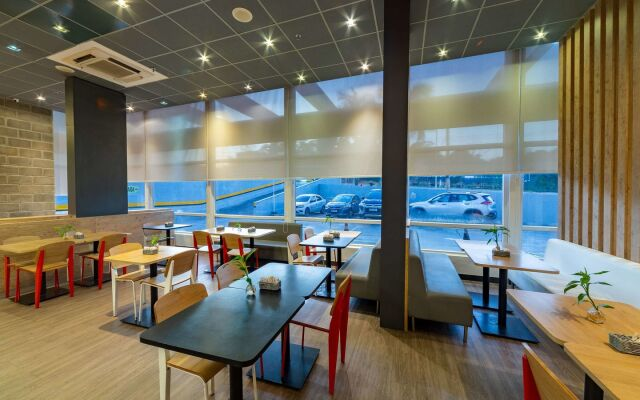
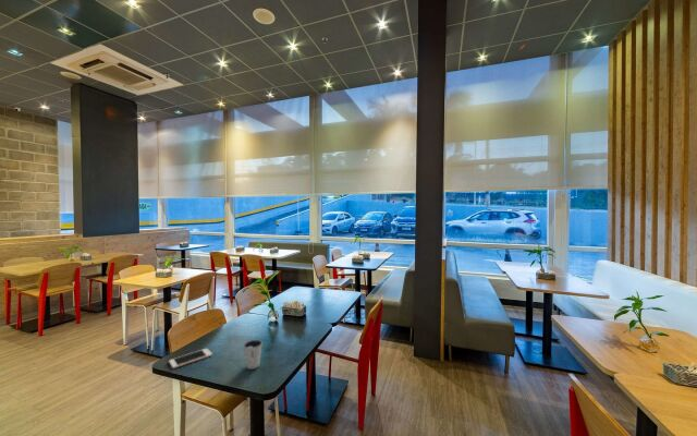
+ cell phone [168,348,213,370]
+ dixie cup [243,339,264,371]
